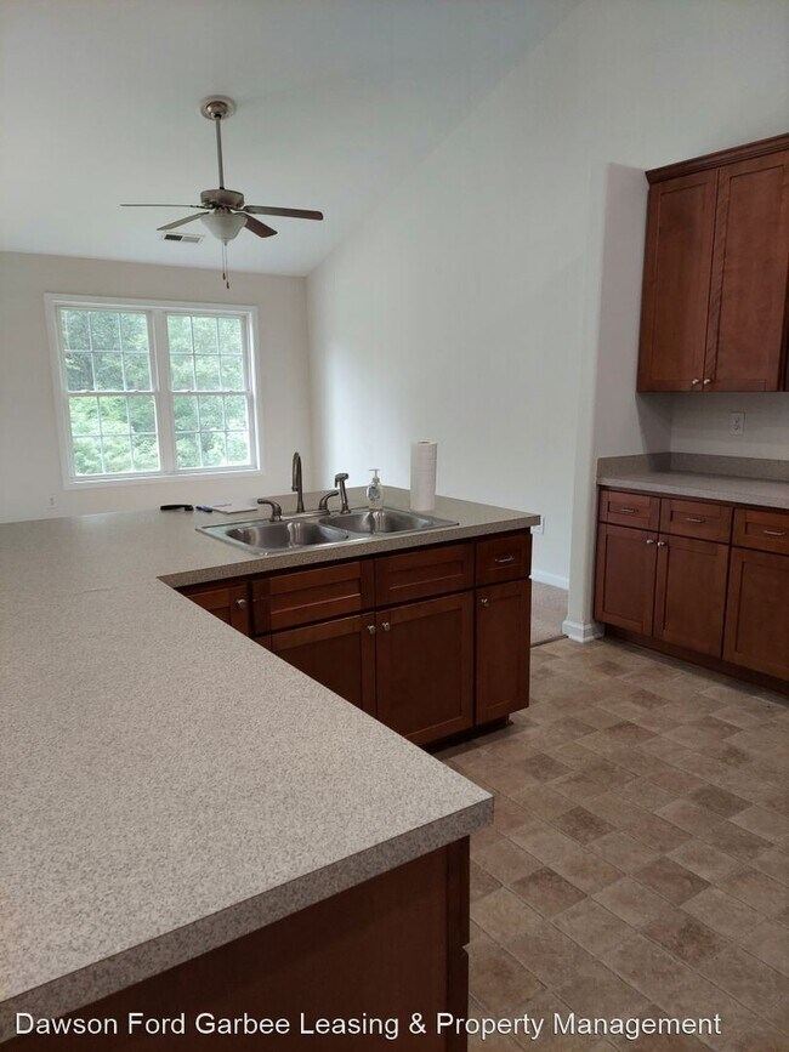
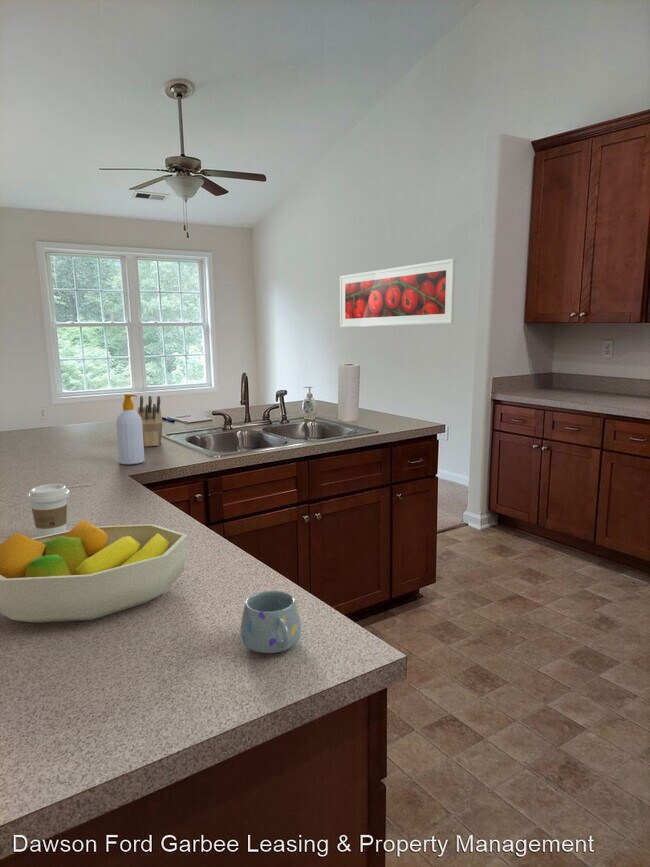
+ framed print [339,258,456,328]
+ coffee cup [26,483,71,537]
+ mug [240,590,302,654]
+ soap bottle [115,393,145,465]
+ knife block [137,395,163,448]
+ fruit bowl [0,518,188,624]
